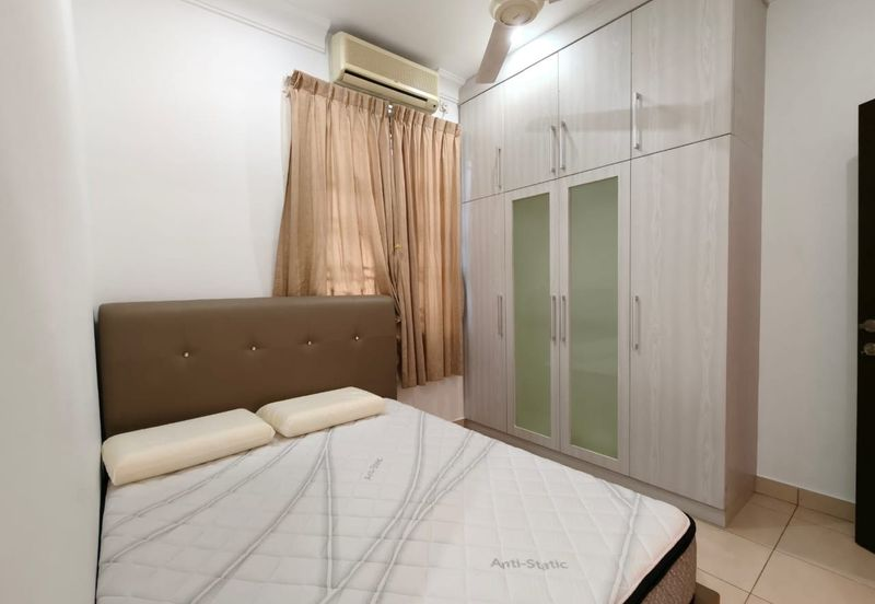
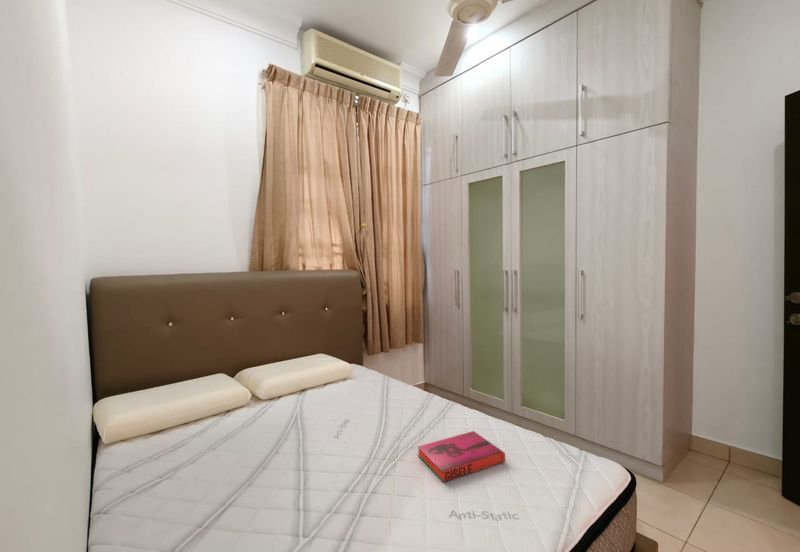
+ hardback book [417,430,506,483]
